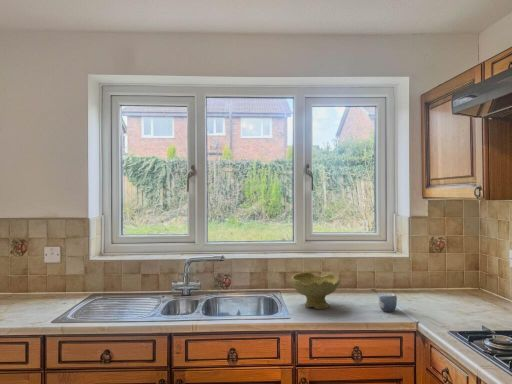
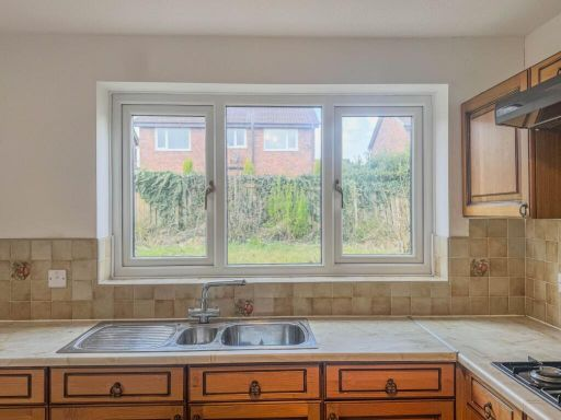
- mug [378,292,398,313]
- bowl [290,271,341,310]
